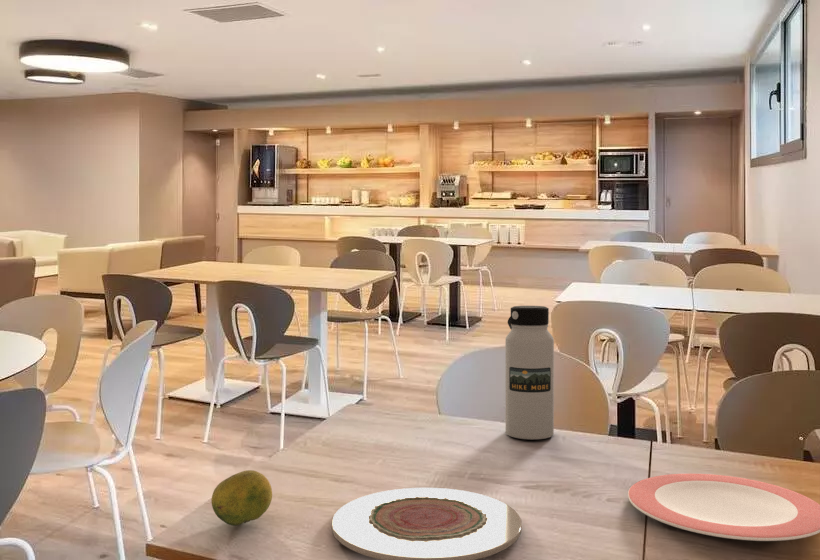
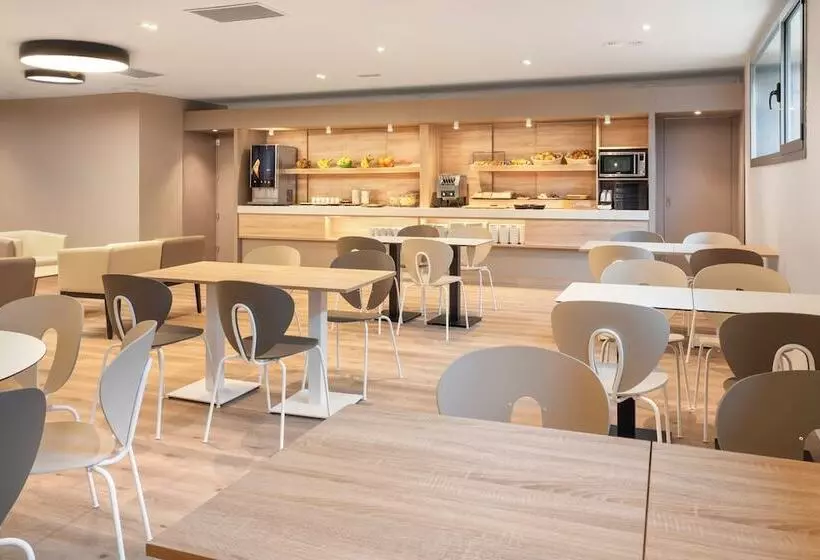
- water bottle [504,305,555,440]
- plate [627,473,820,542]
- fruit [210,469,273,527]
- plate [331,487,523,560]
